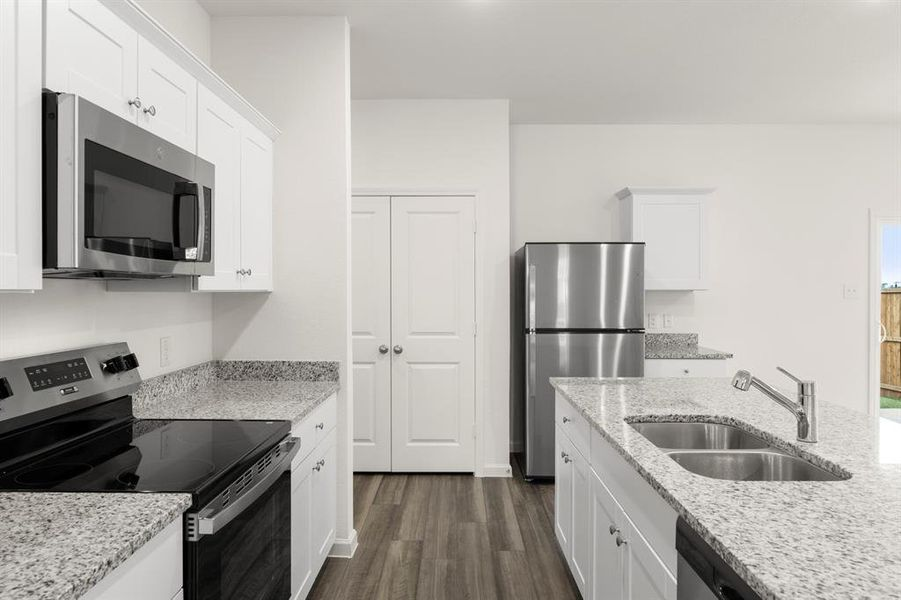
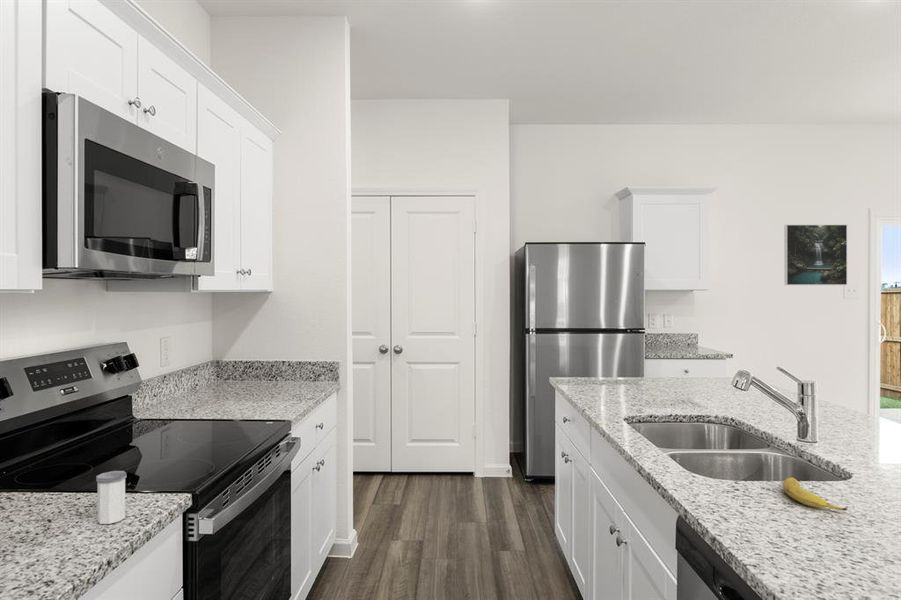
+ banana [782,477,849,512]
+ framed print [784,224,848,286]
+ salt shaker [95,470,128,525]
